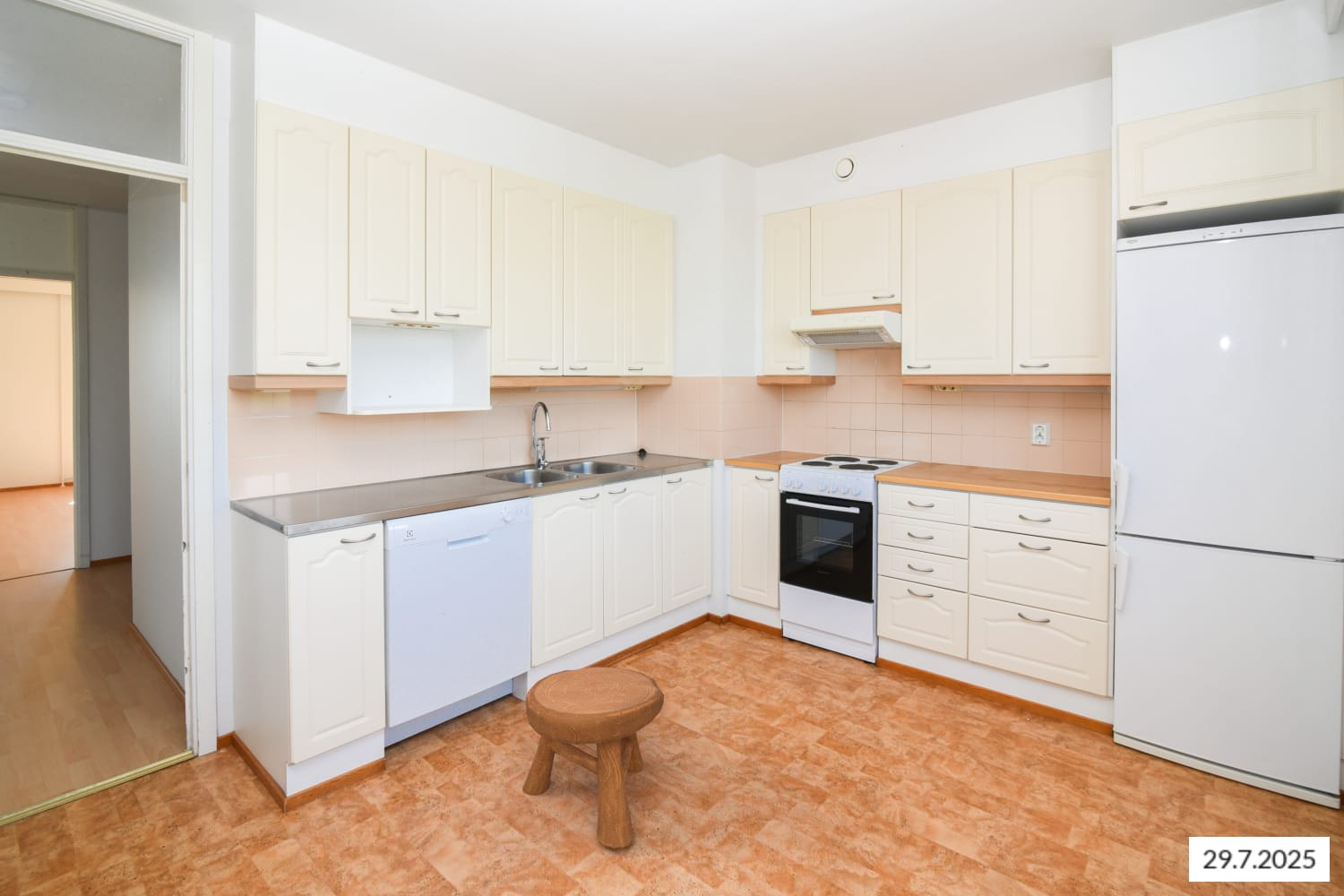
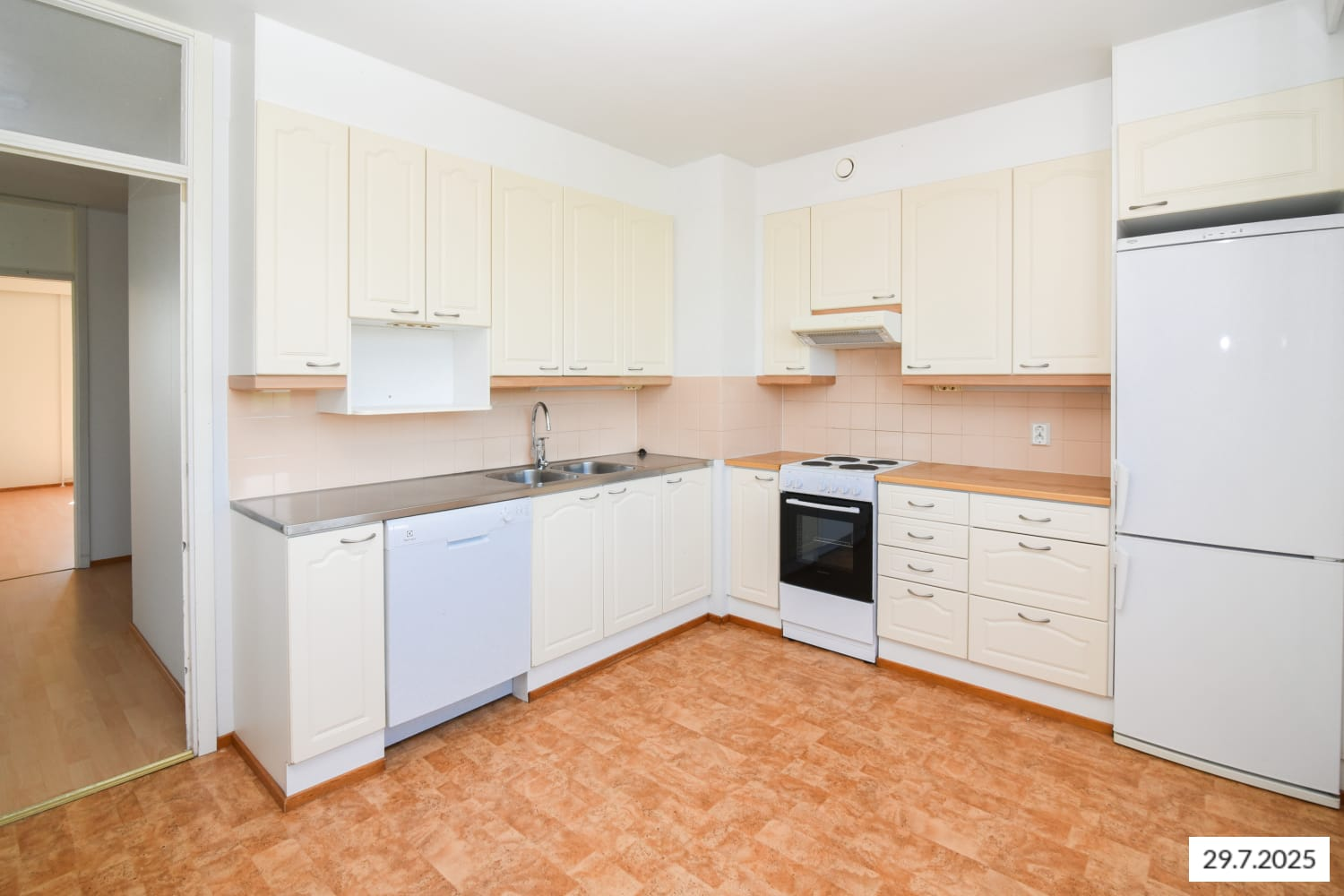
- stool [521,666,665,849]
